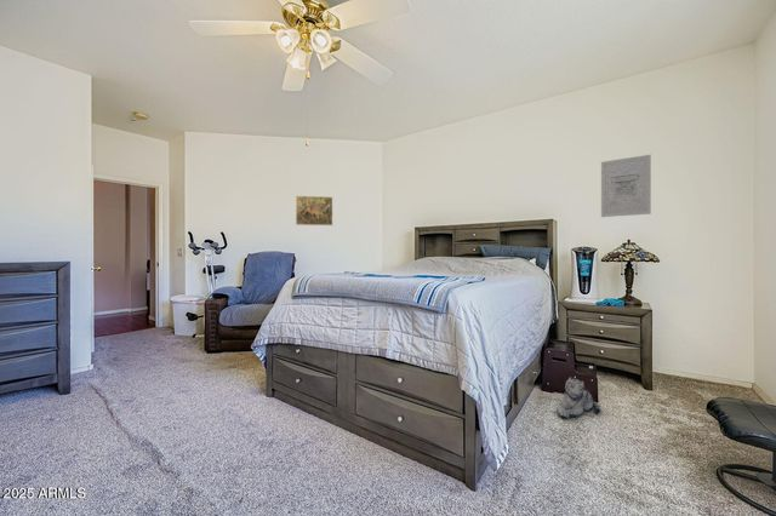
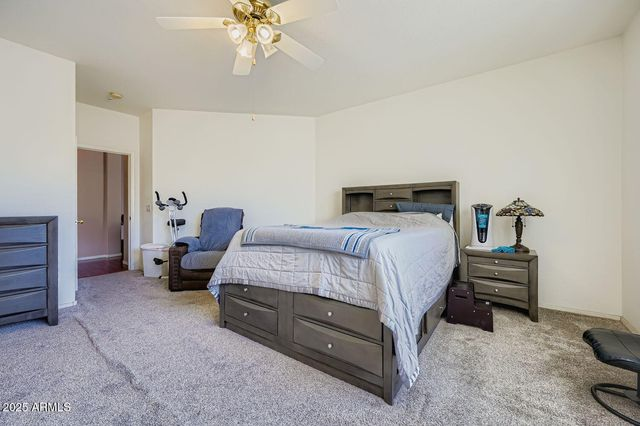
- wall art [600,154,652,218]
- plush toy [555,377,601,419]
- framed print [295,195,333,227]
